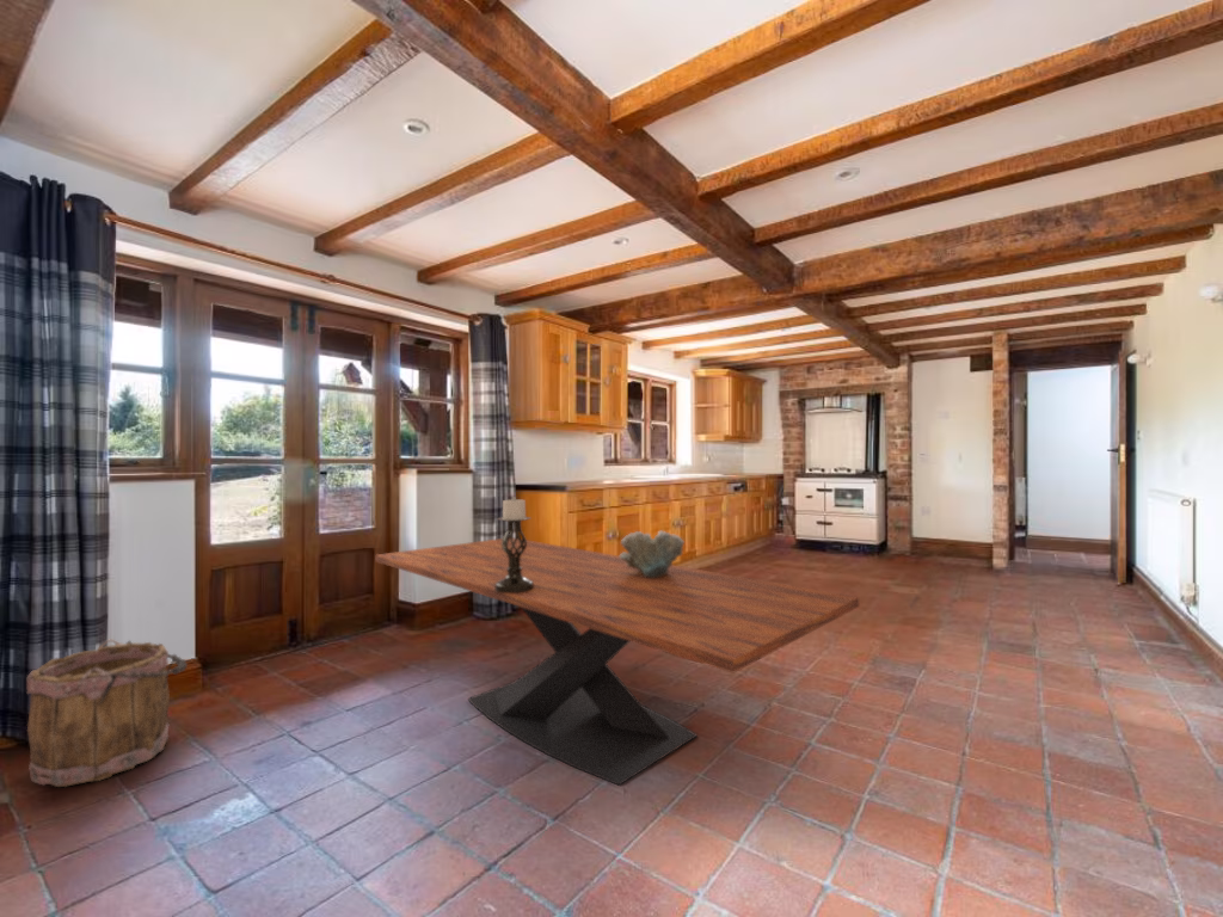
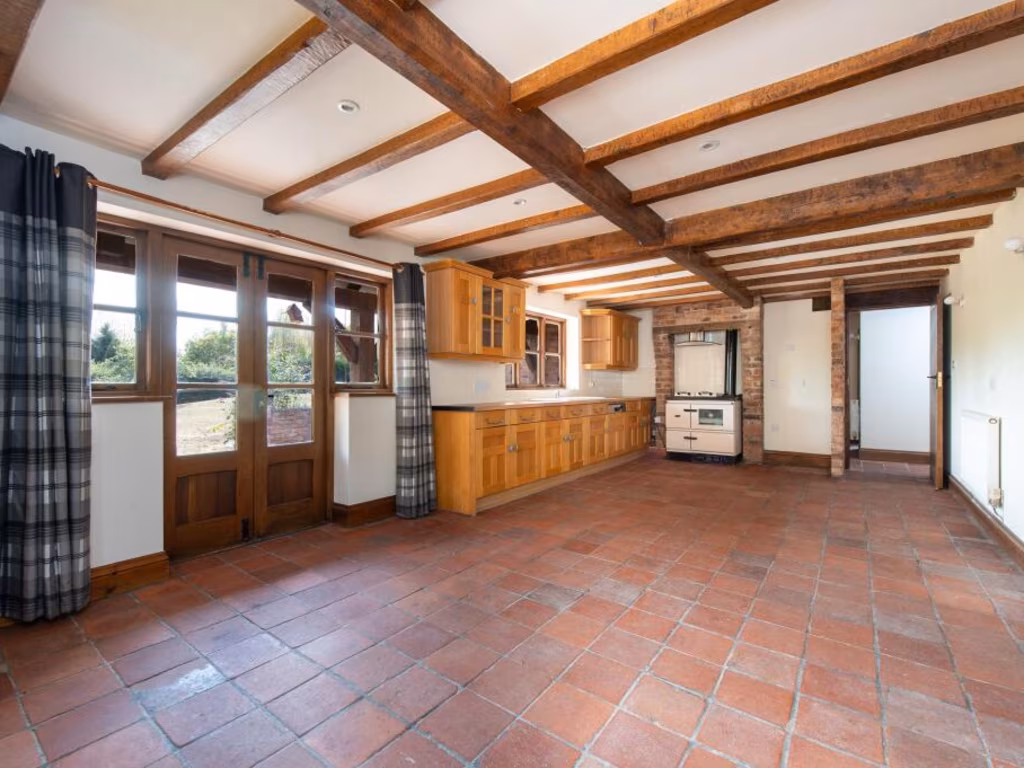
- dining table [374,536,860,787]
- bucket [26,638,189,788]
- candle holder [494,496,534,593]
- decorative bowl [619,530,686,578]
